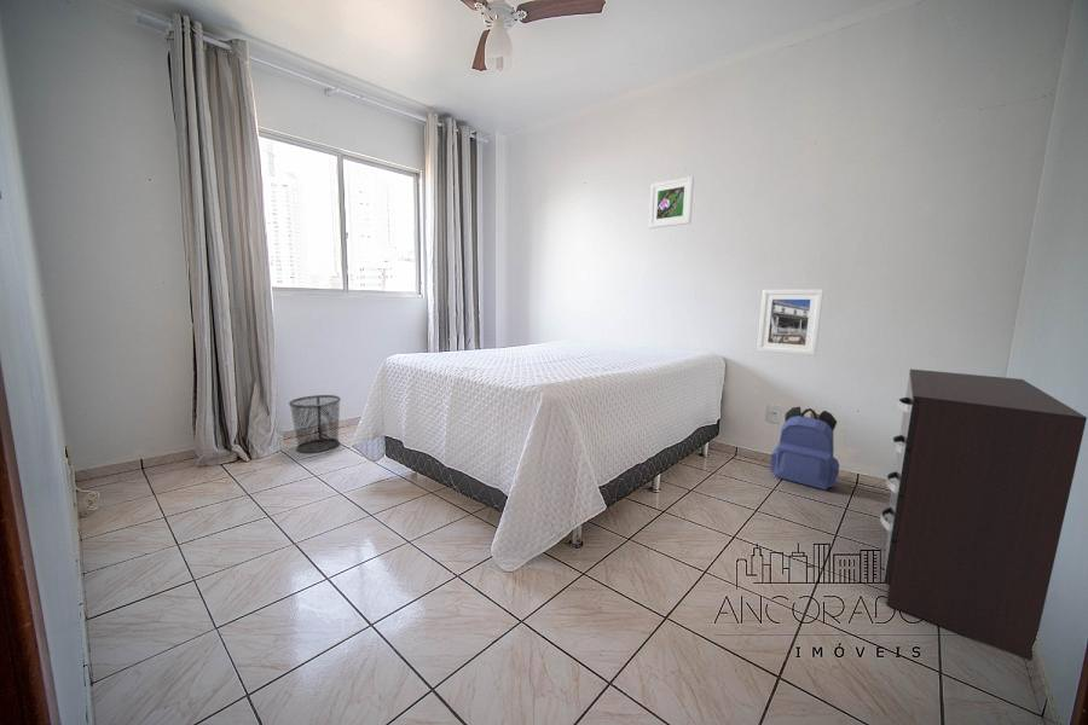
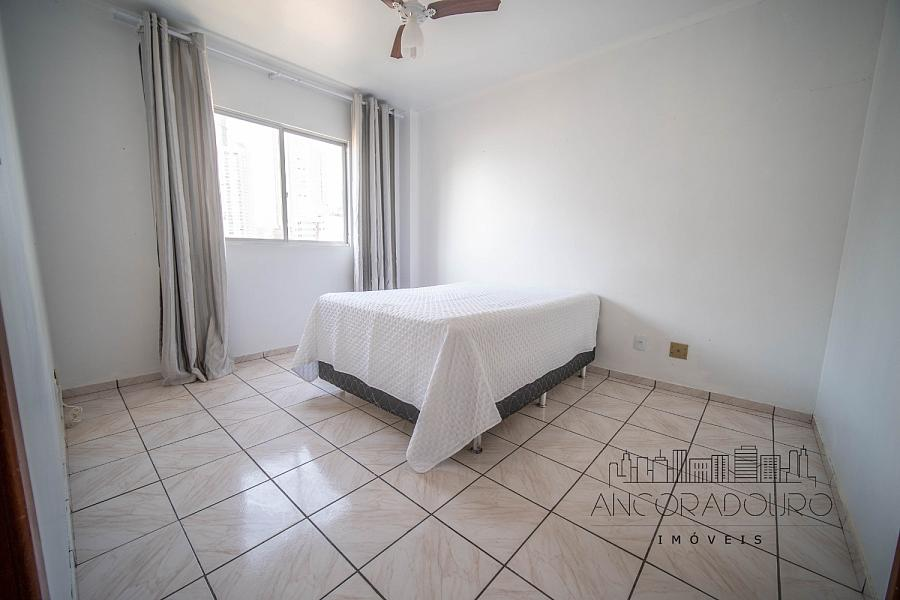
- backpack [769,406,840,491]
- dresser [879,369,1088,662]
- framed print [756,289,824,356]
- waste bin [288,394,342,454]
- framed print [648,175,695,230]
